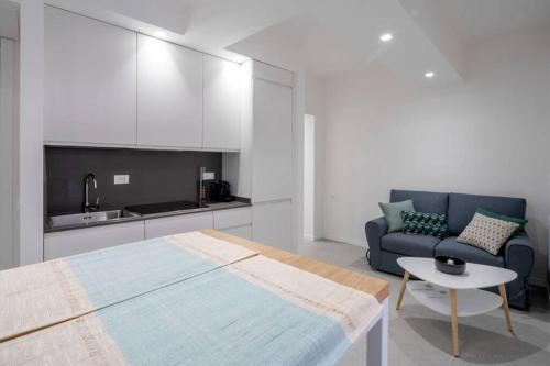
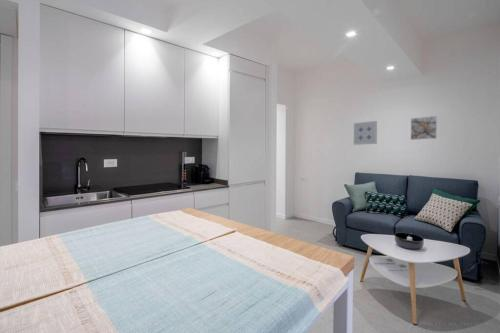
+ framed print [410,115,438,141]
+ wall art [353,120,378,146]
